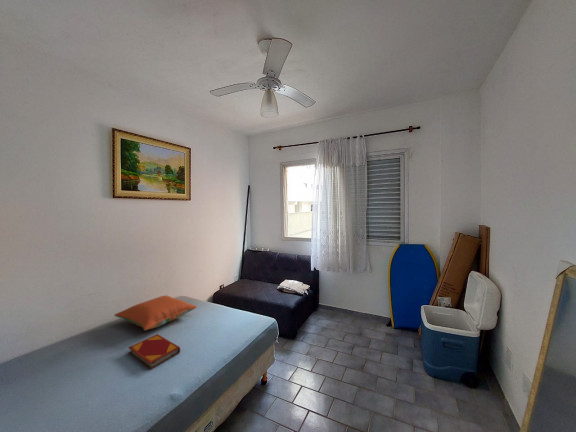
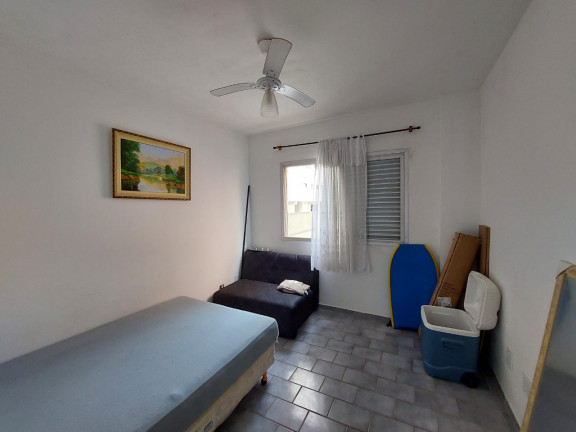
- pillow [113,295,198,332]
- hardback book [128,333,181,370]
